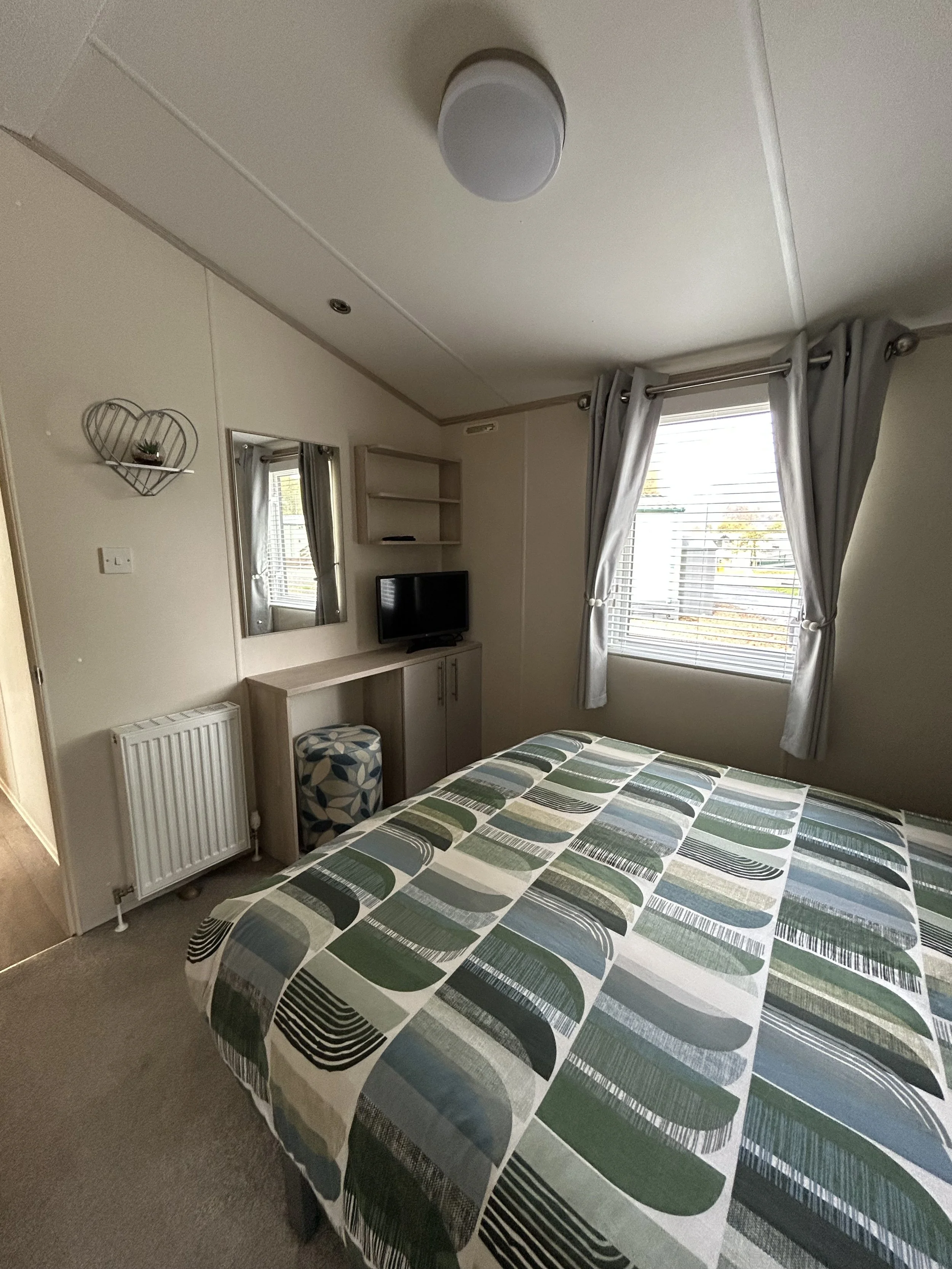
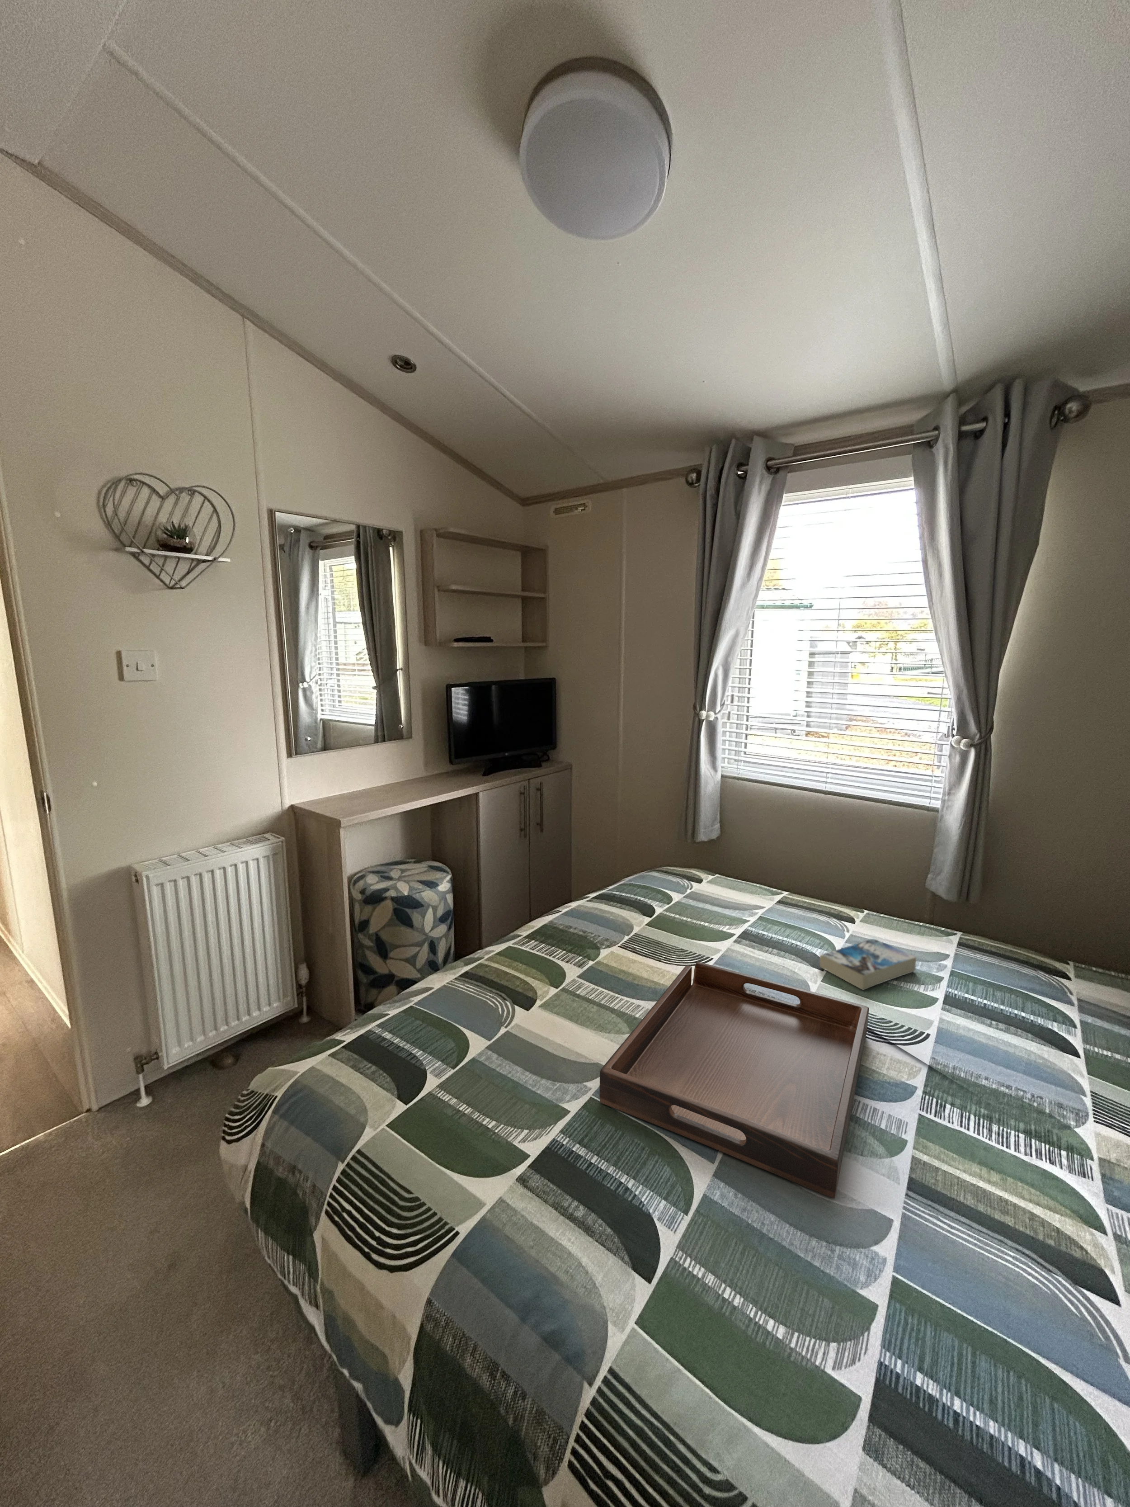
+ serving tray [599,962,870,1199]
+ book [819,938,916,990]
